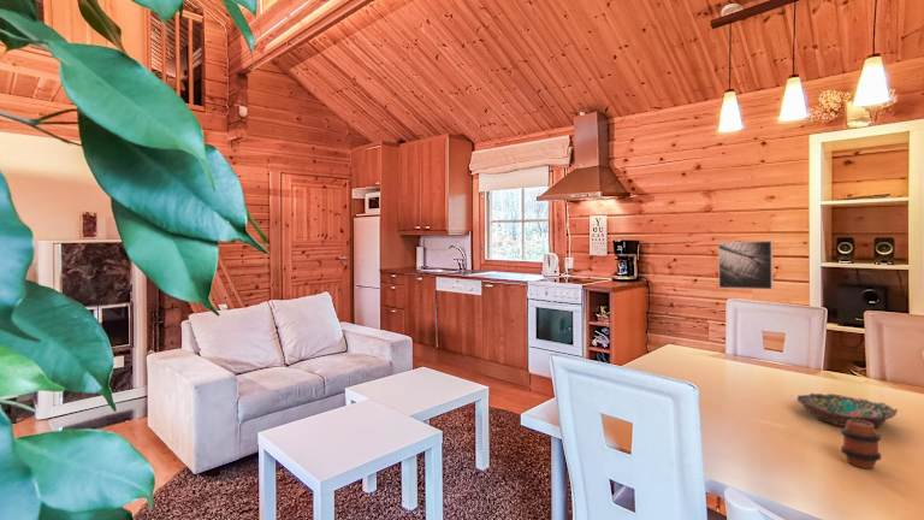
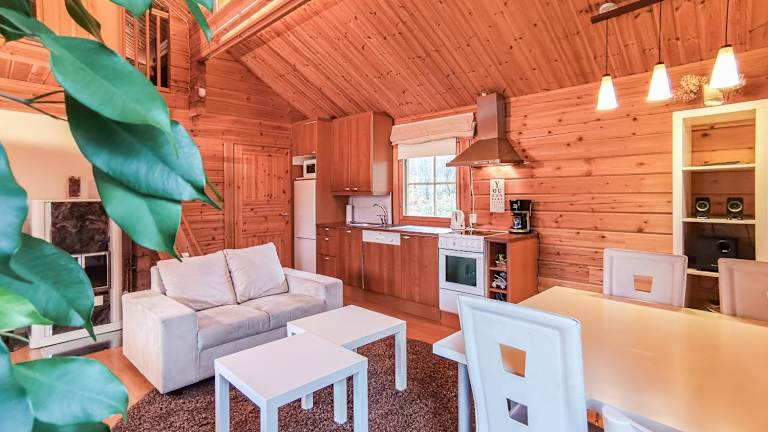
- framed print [717,240,775,291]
- bowl [795,392,899,429]
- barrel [840,420,882,469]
